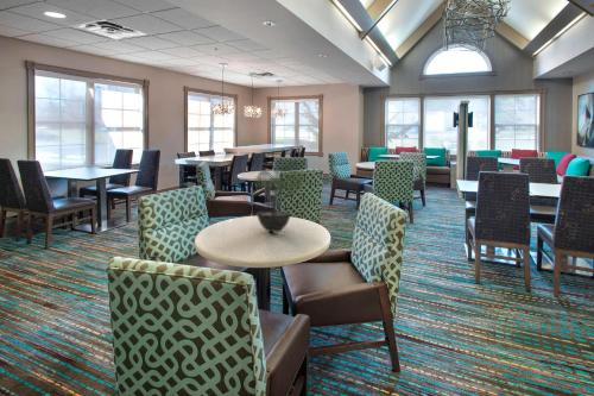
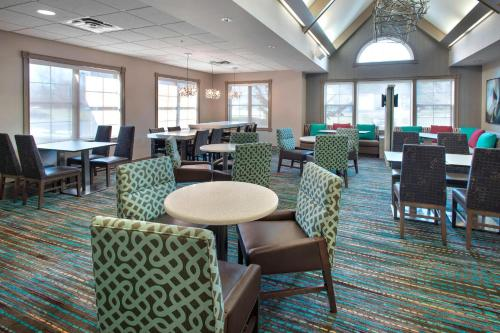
- potted plant [253,166,304,237]
